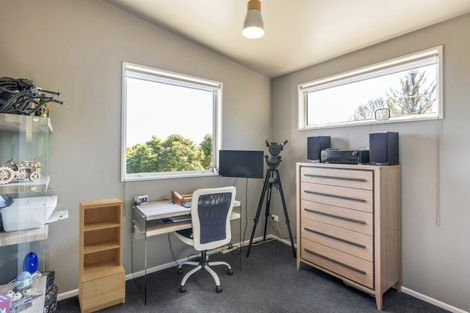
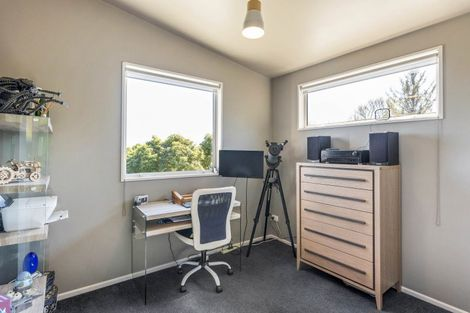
- bookshelf [78,197,126,313]
